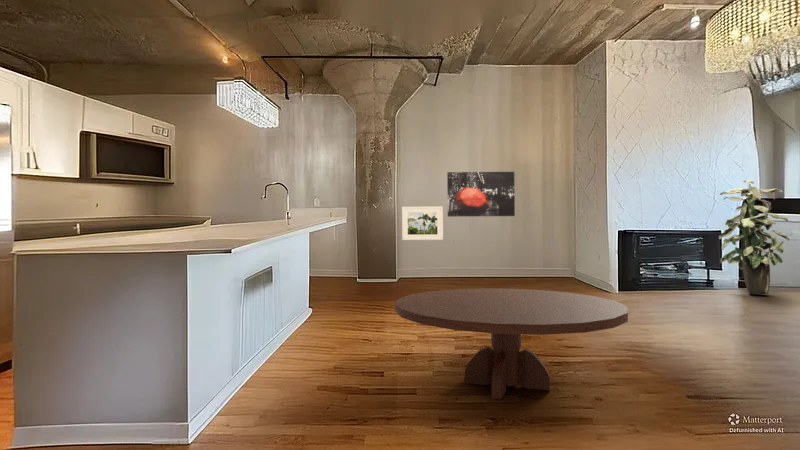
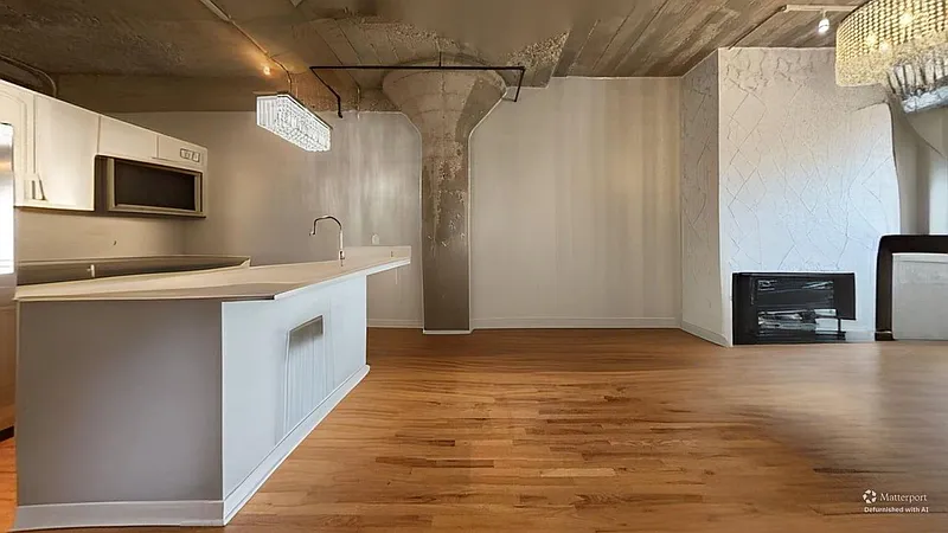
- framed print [401,206,444,241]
- indoor plant [718,179,791,295]
- round table [394,287,629,400]
- wall art [446,171,516,218]
